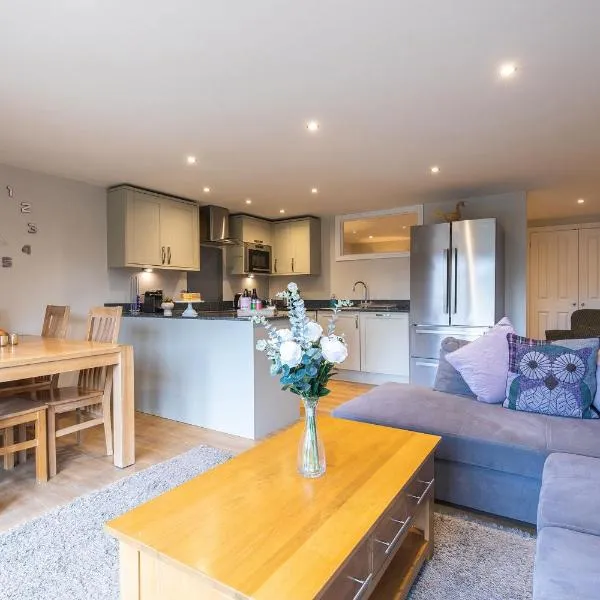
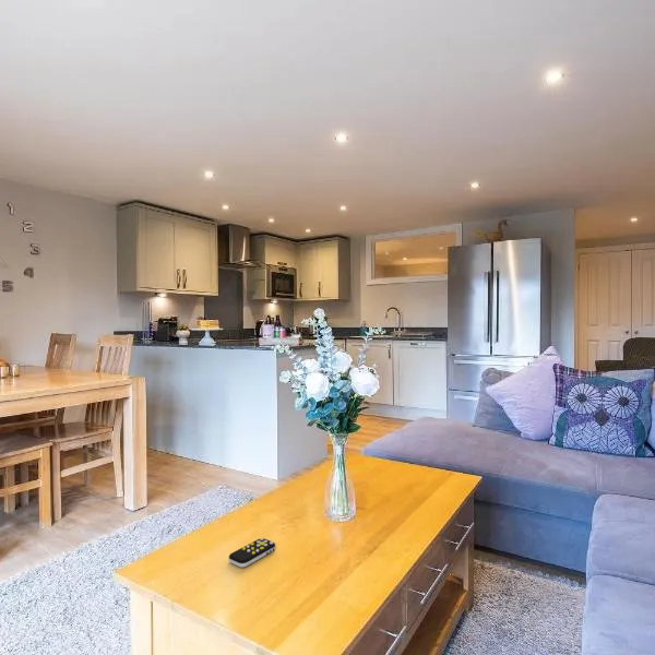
+ remote control [228,537,276,569]
